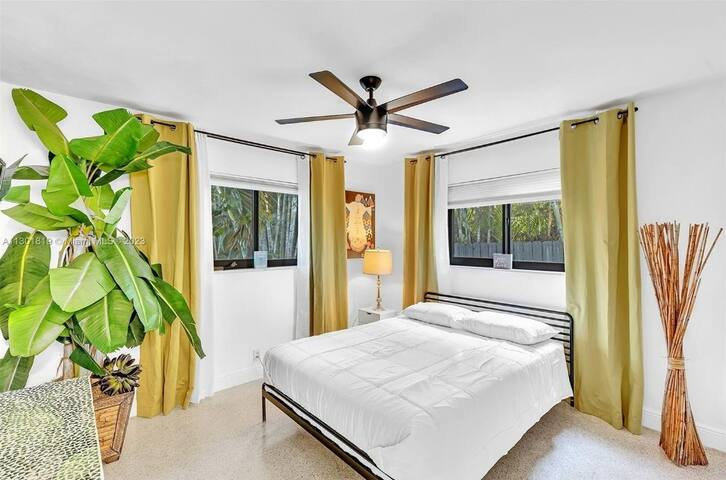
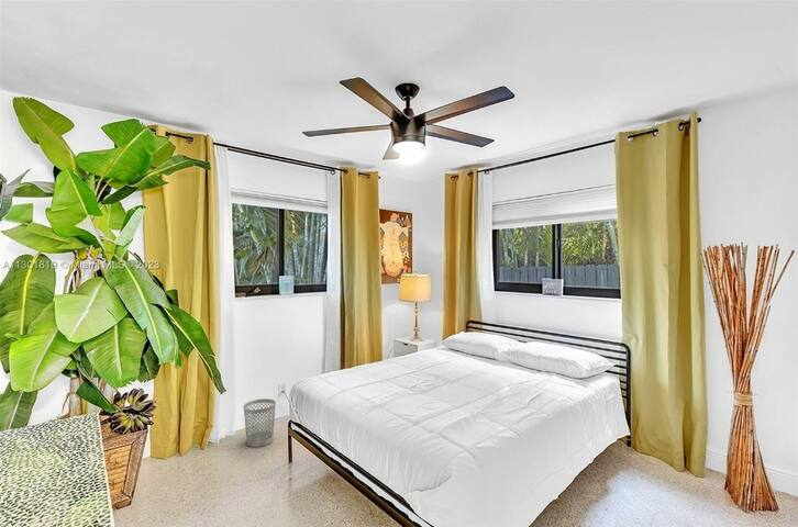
+ wastebasket [243,397,277,448]
